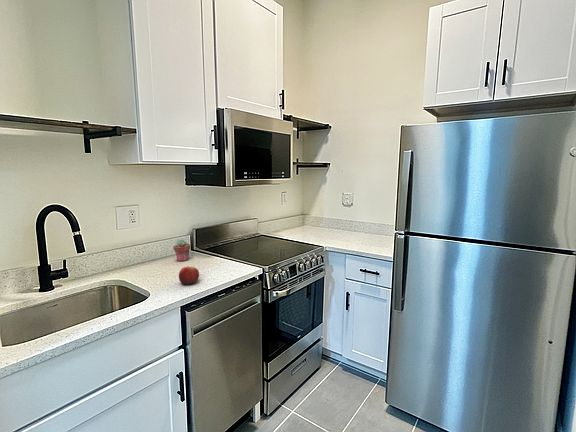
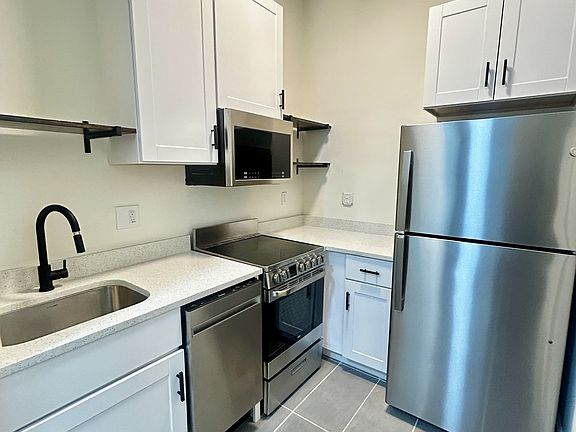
- apple [178,265,200,286]
- potted succulent [172,239,191,262]
